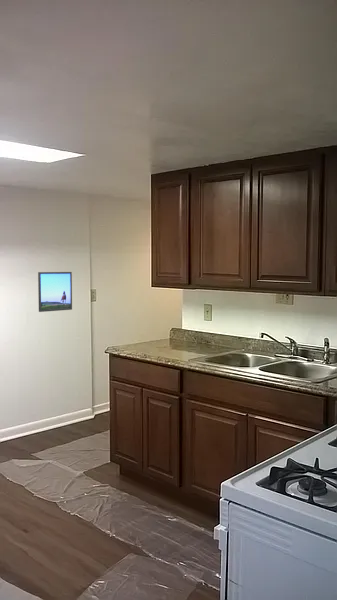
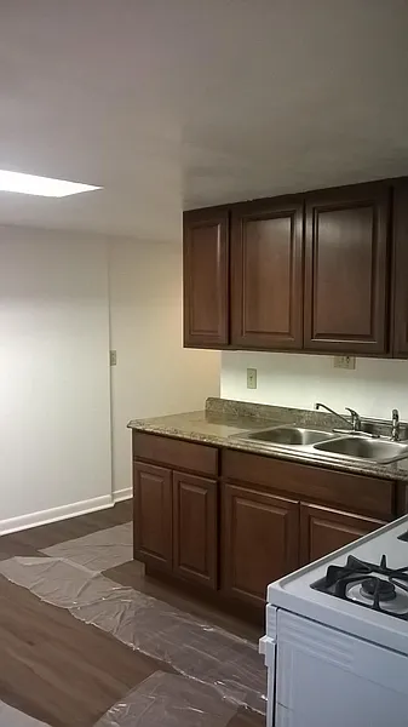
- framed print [37,271,73,313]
